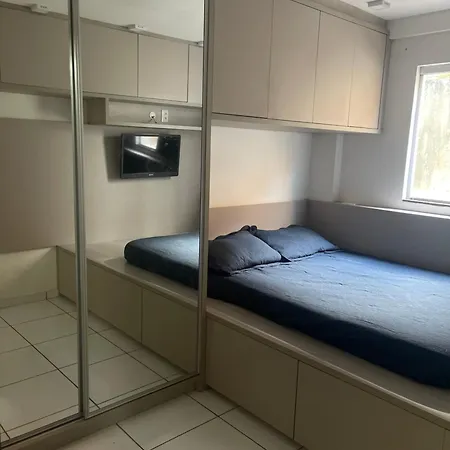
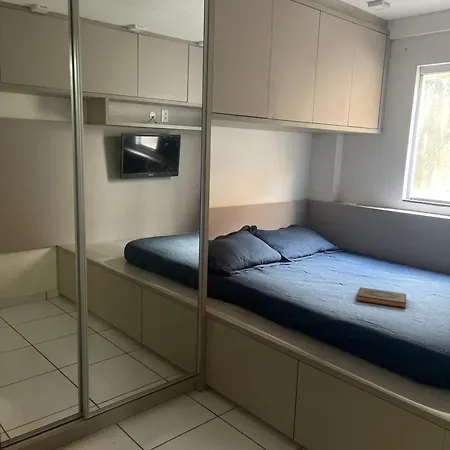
+ hardback book [356,286,407,309]
